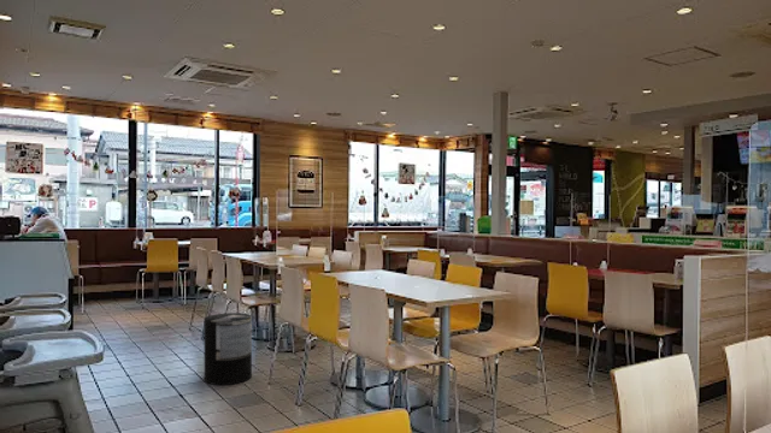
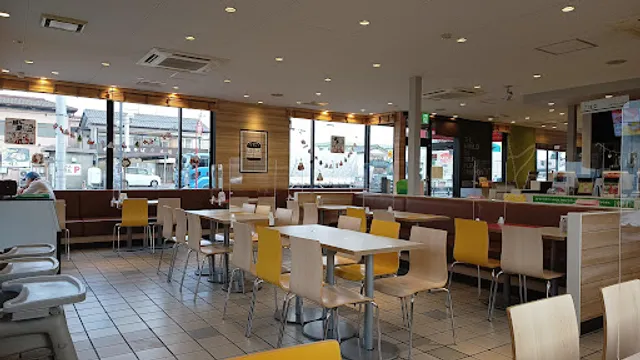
- trash can [204,312,253,386]
